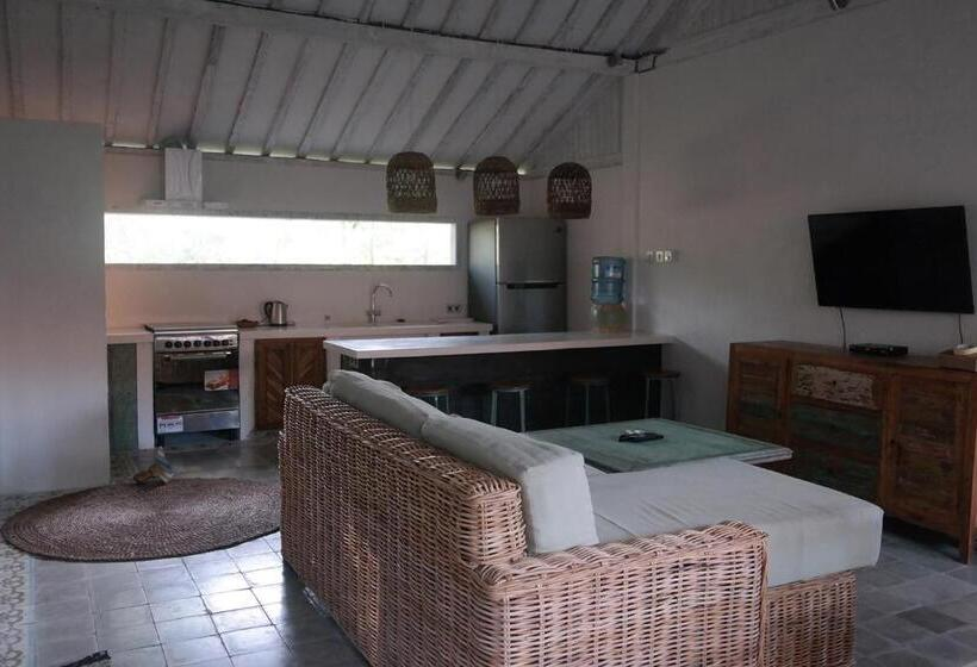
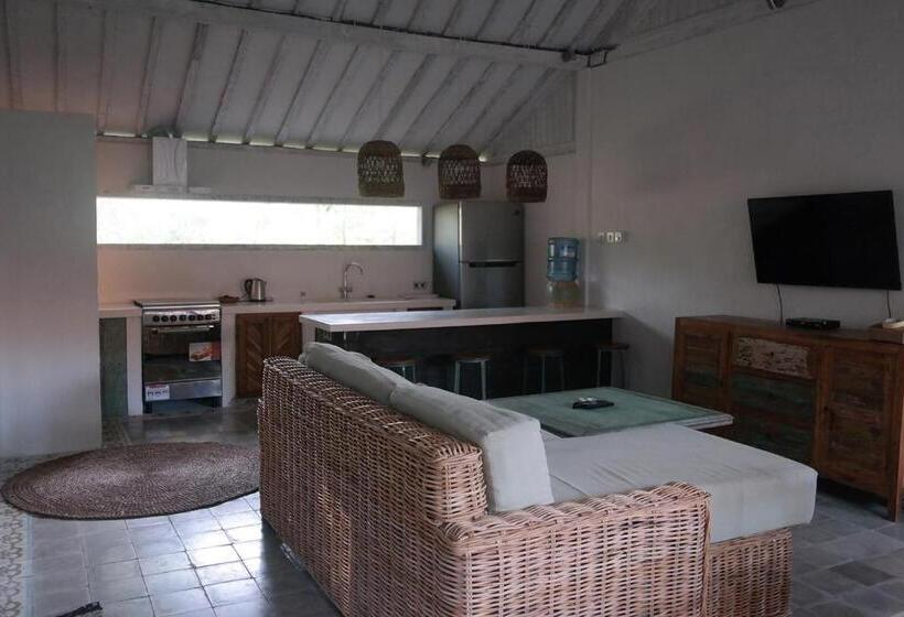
- shoe [131,445,174,484]
